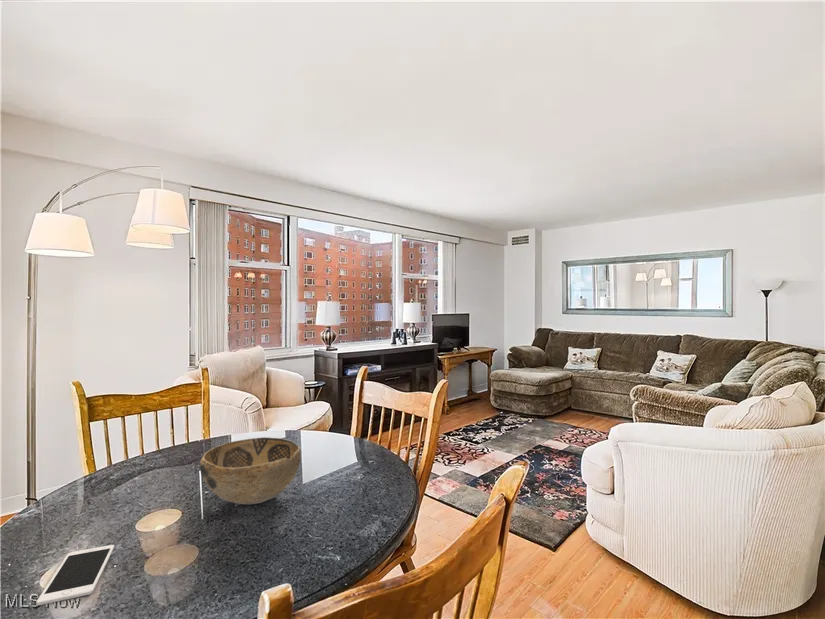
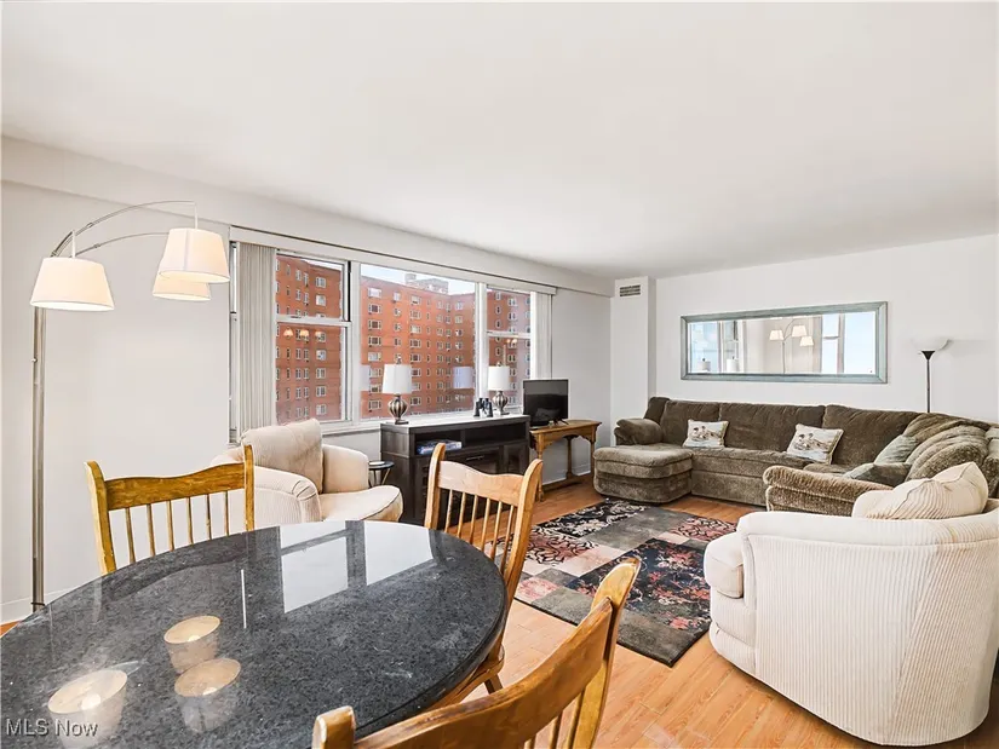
- cell phone [35,544,115,606]
- decorative bowl [199,436,302,505]
